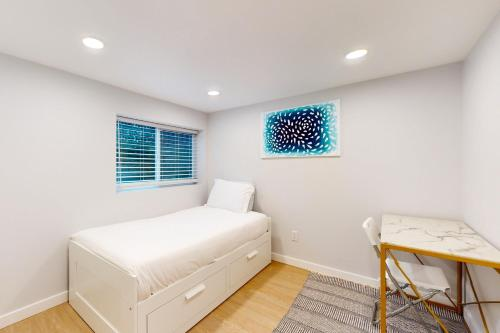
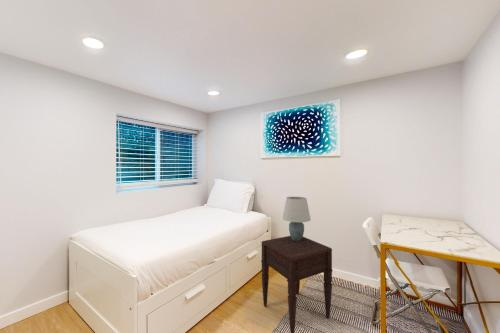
+ table lamp [282,196,312,241]
+ nightstand [260,235,334,333]
